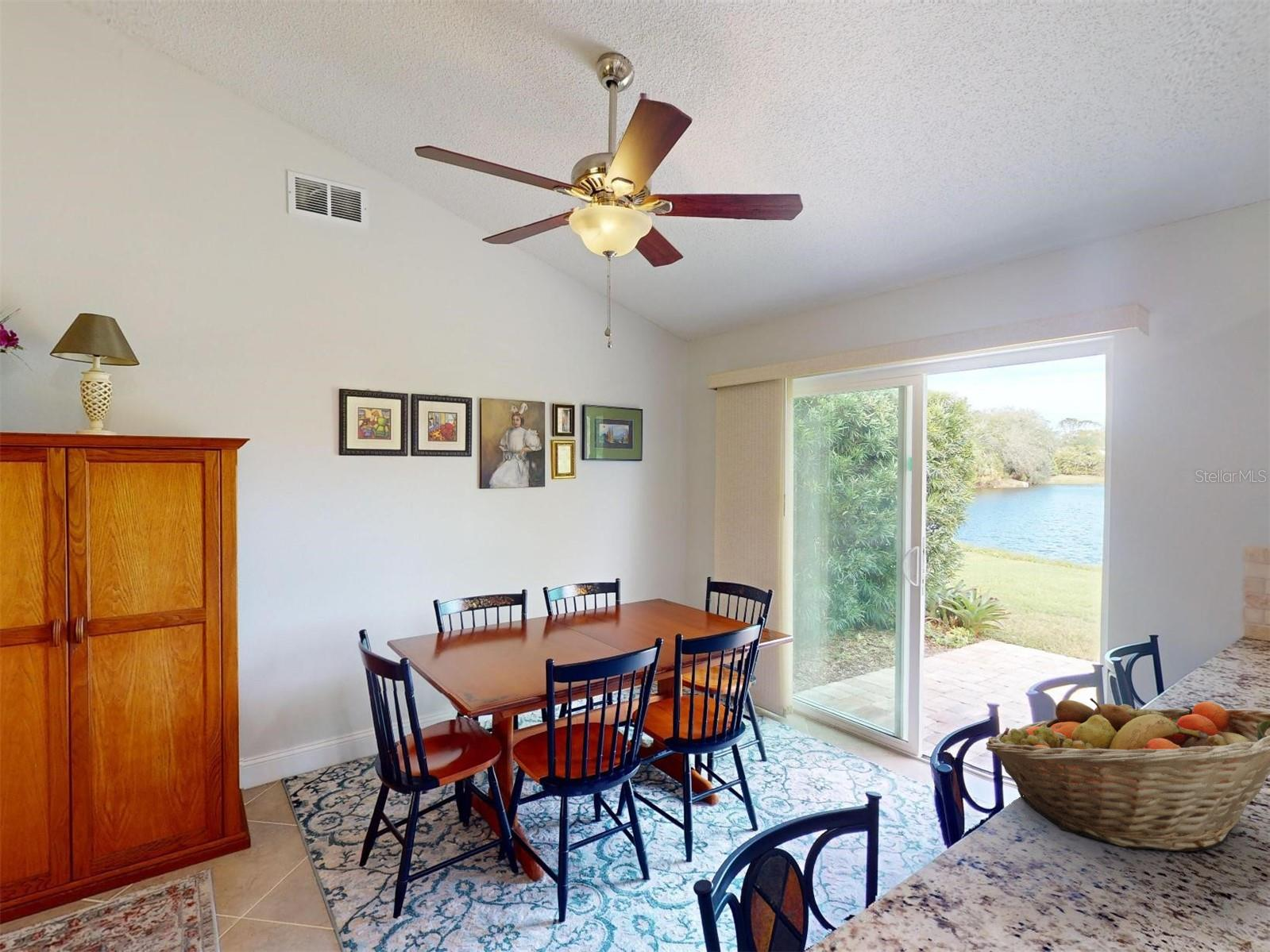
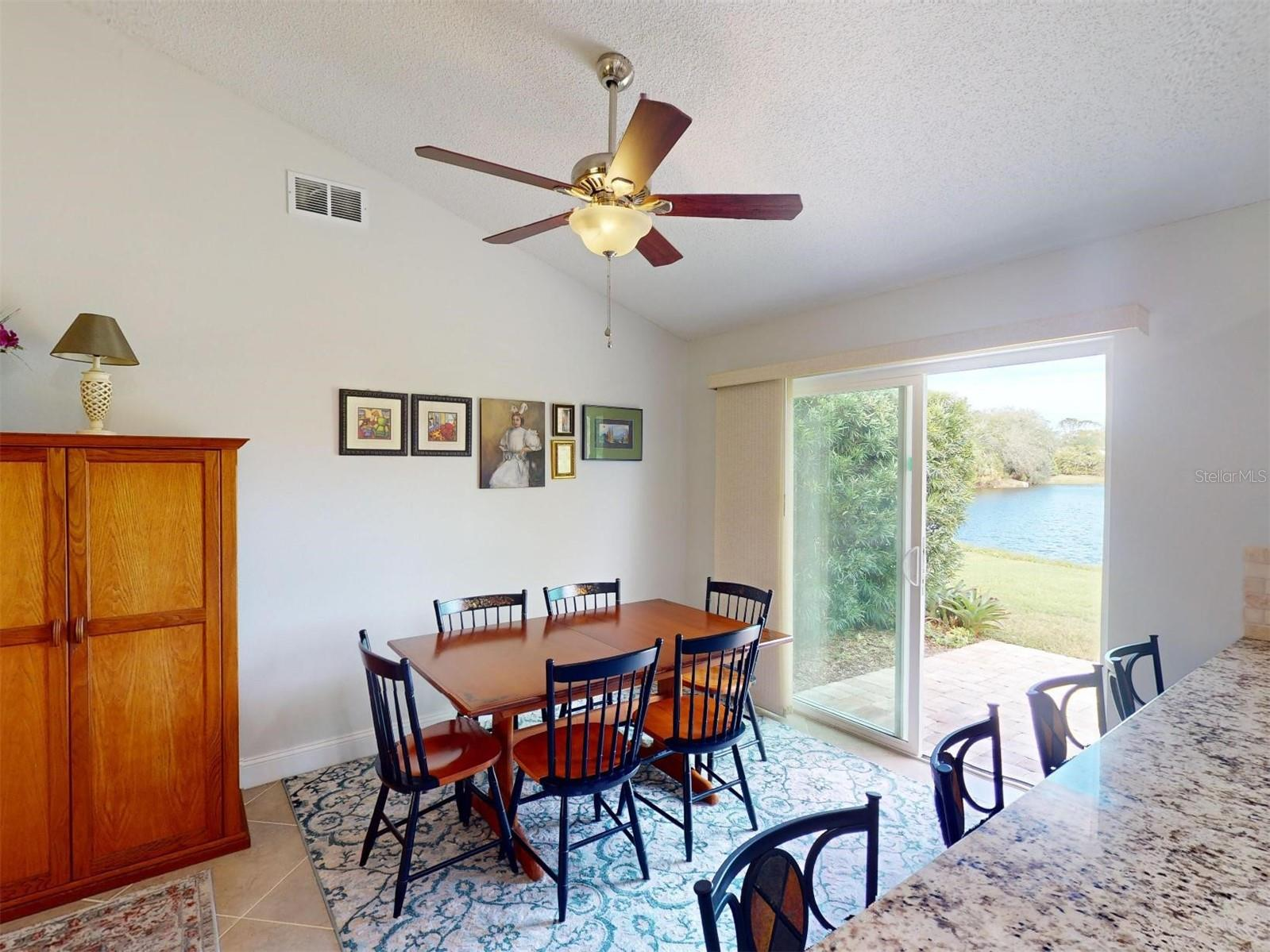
- fruit basket [985,697,1270,852]
